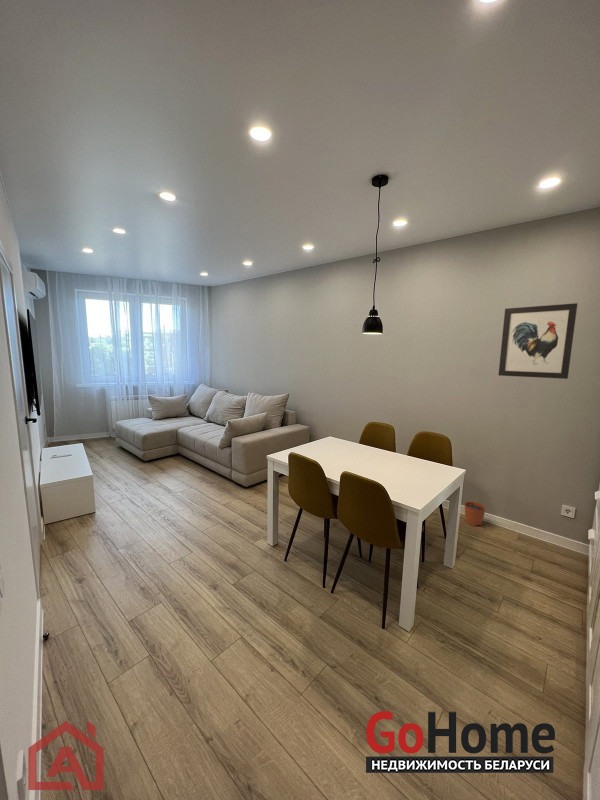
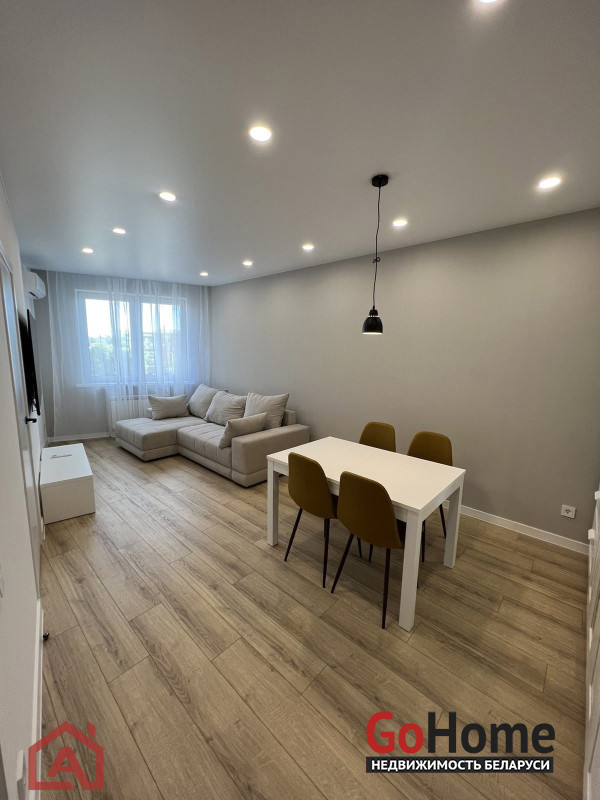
- plant pot [464,495,487,527]
- wall art [498,302,578,380]
